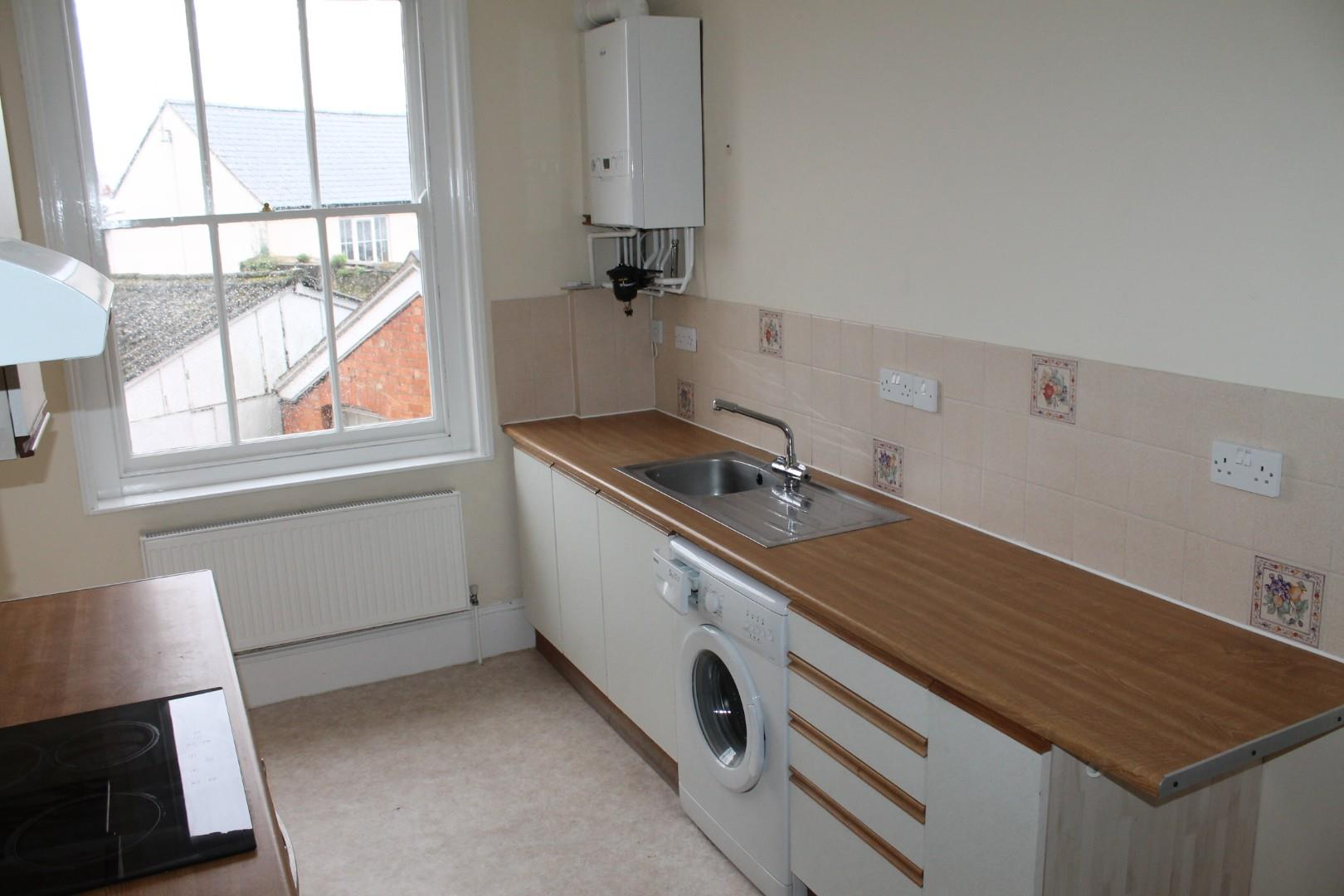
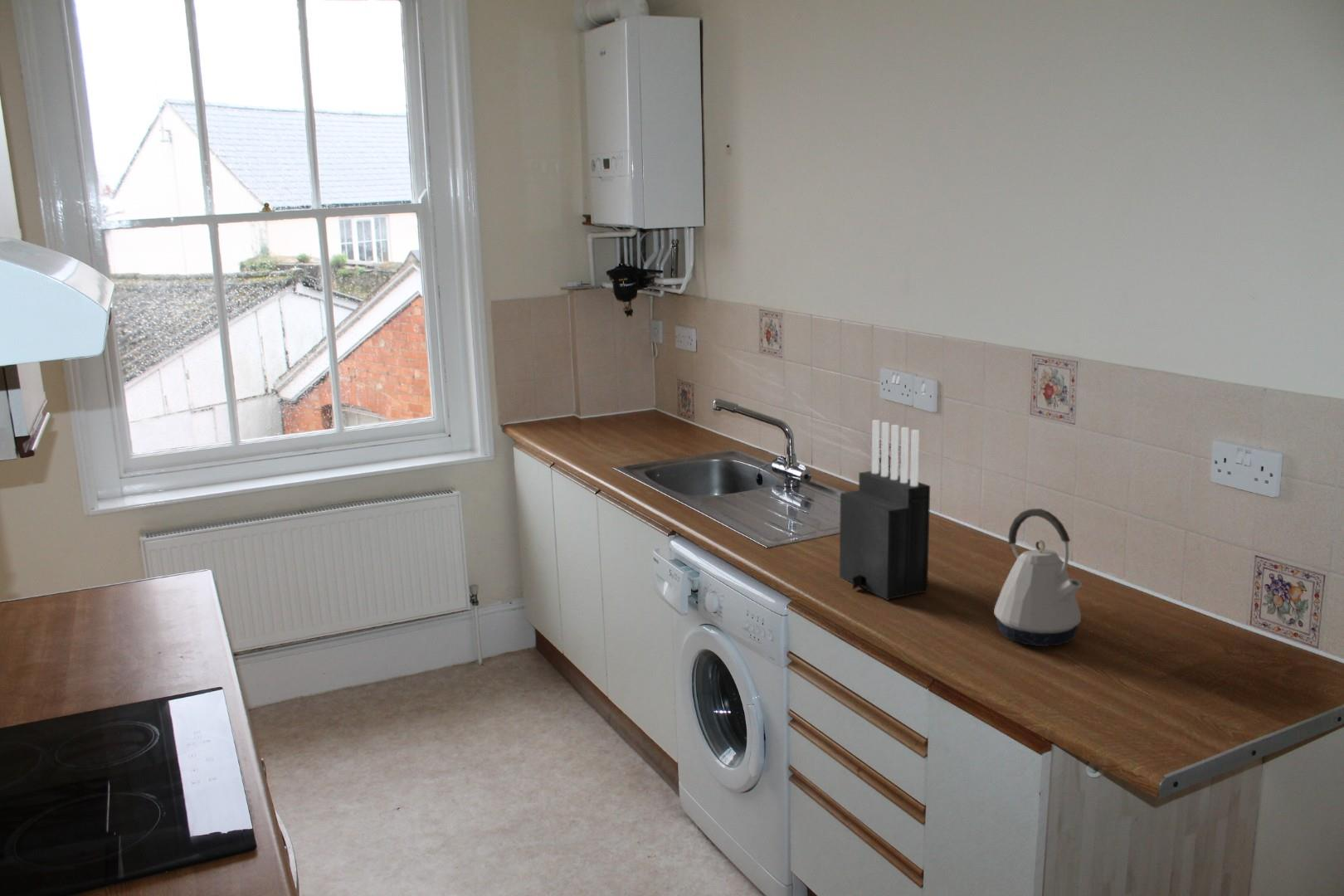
+ kettle [993,508,1083,647]
+ knife block [839,419,931,601]
